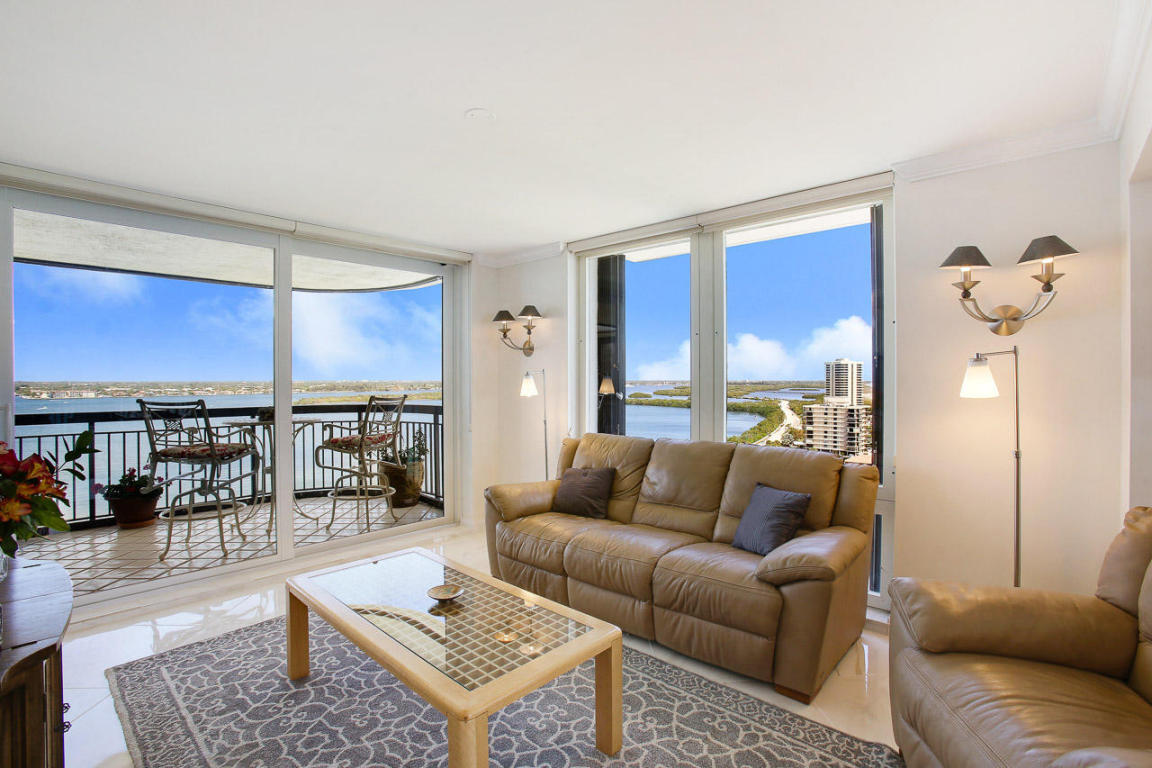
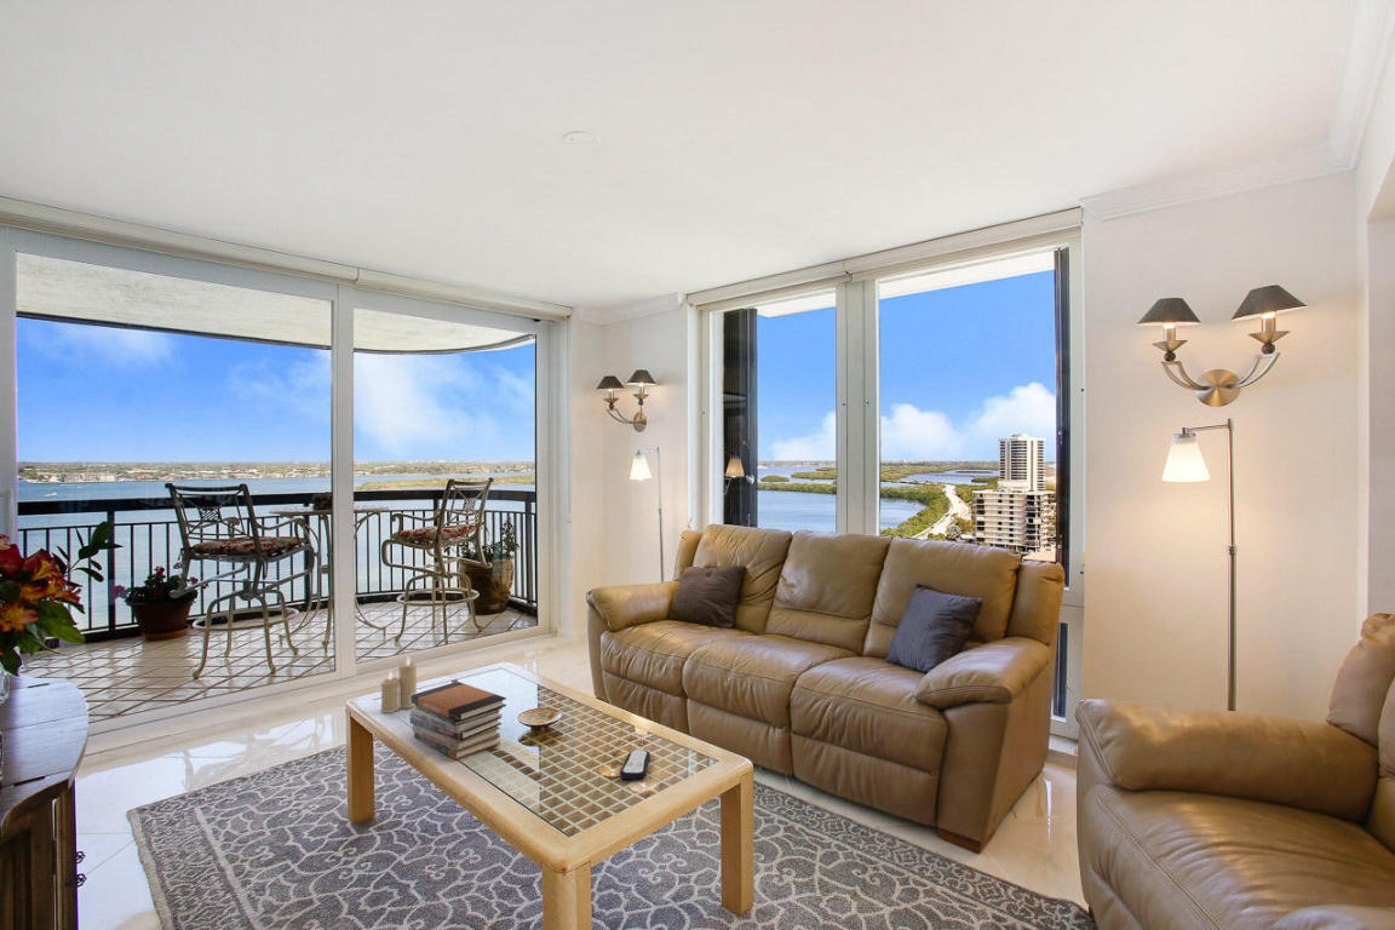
+ remote control [619,748,651,781]
+ book stack [408,681,507,762]
+ candle [379,656,418,714]
